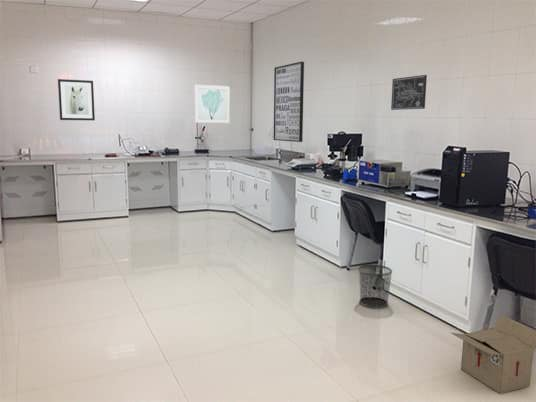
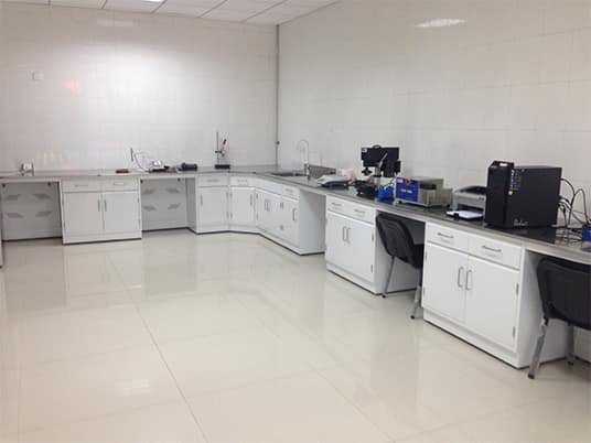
- wall art [57,78,96,121]
- wall art [194,84,231,124]
- wall art [390,74,428,111]
- waste bin [357,264,393,309]
- wall art [273,61,305,143]
- cardboard box [450,315,536,395]
